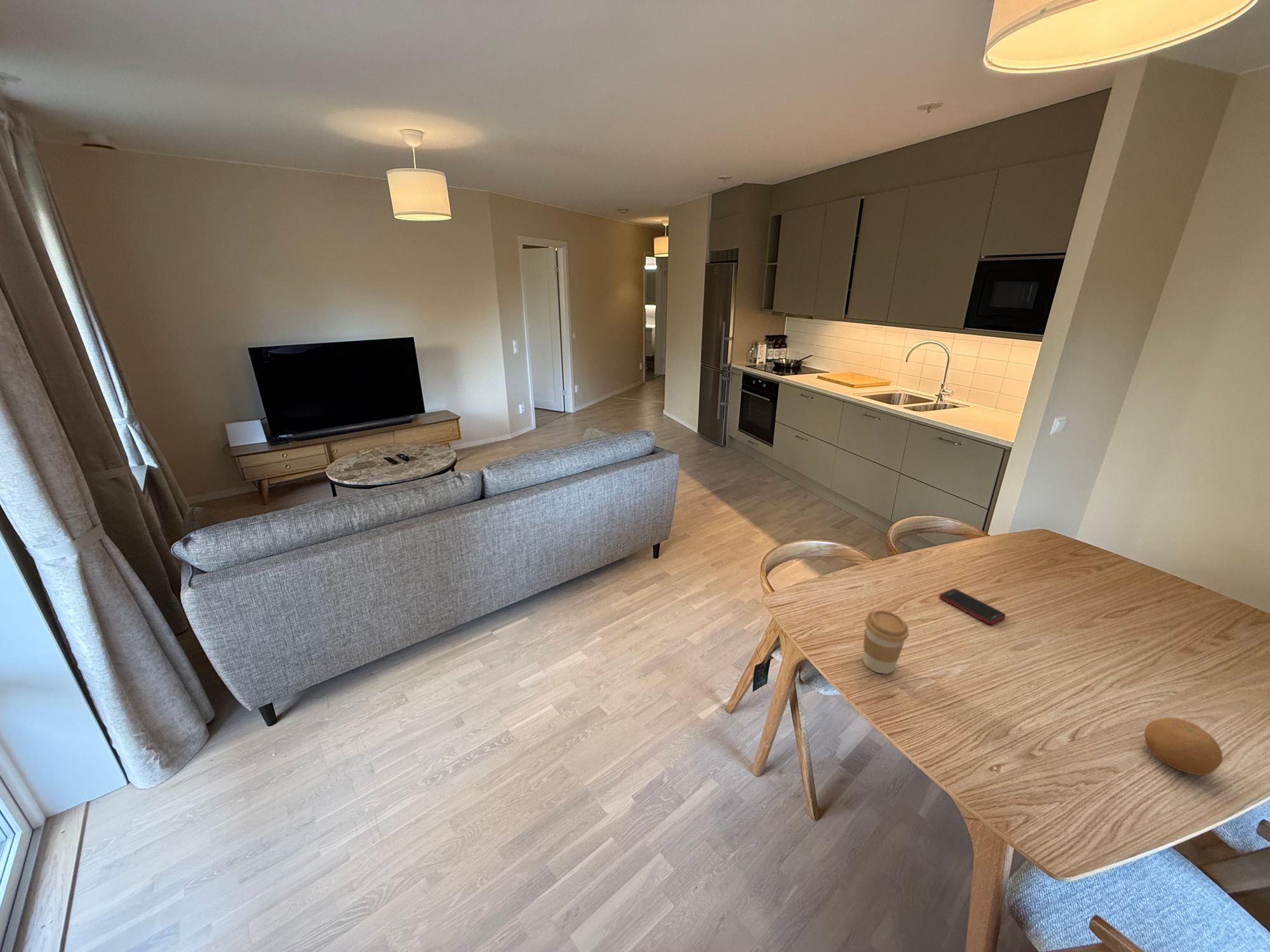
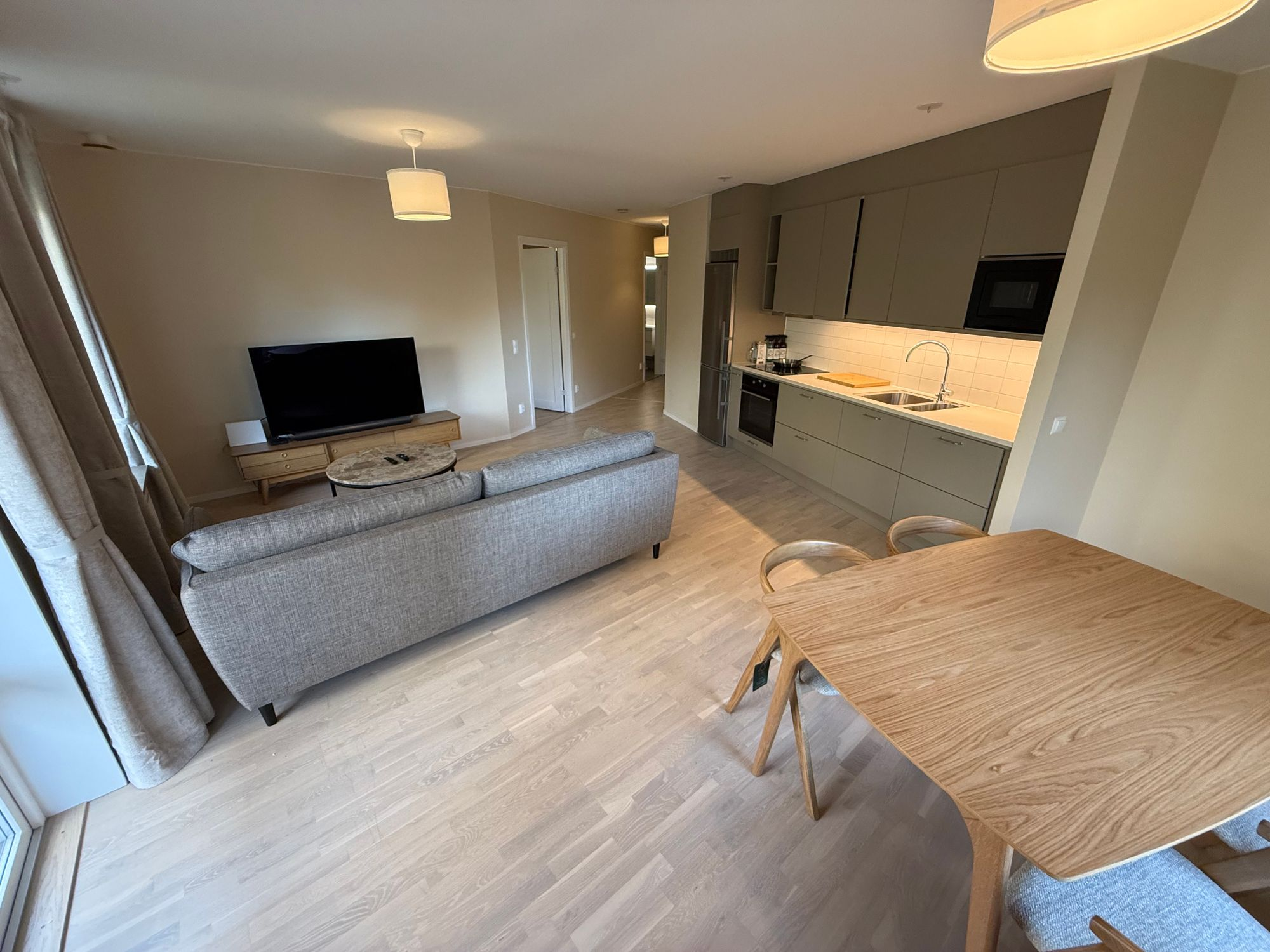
- coffee cup [862,609,909,675]
- fruit [1144,717,1223,776]
- cell phone [939,588,1006,625]
